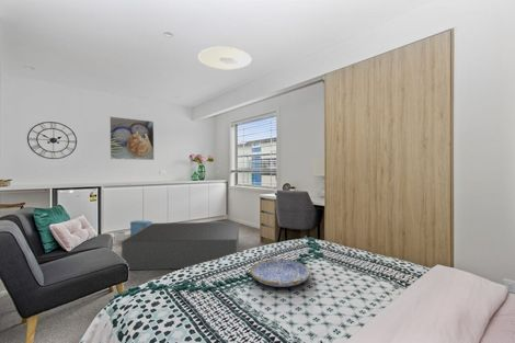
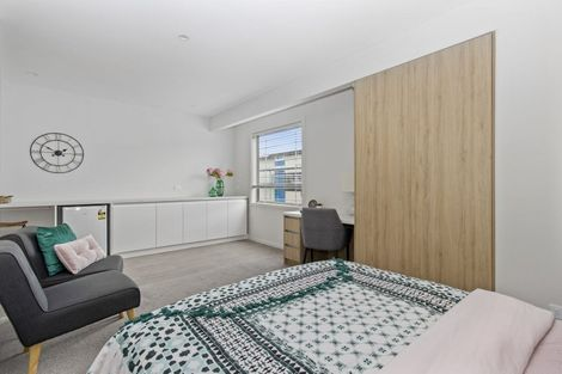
- ceiling light [197,46,252,70]
- storage bin [113,219,152,242]
- coffee table [121,221,240,271]
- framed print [108,116,154,161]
- serving tray [249,254,311,288]
